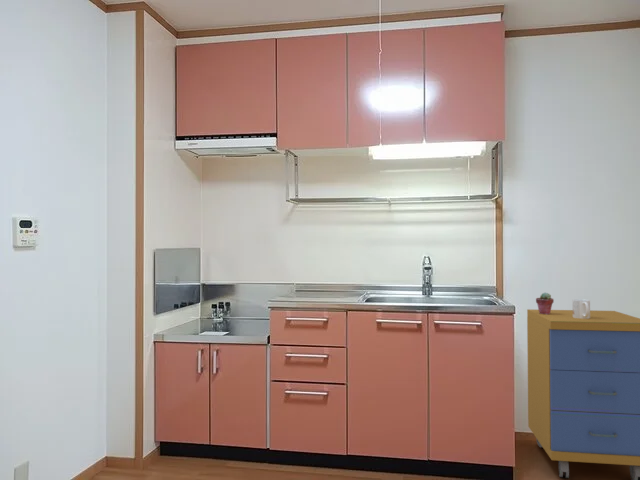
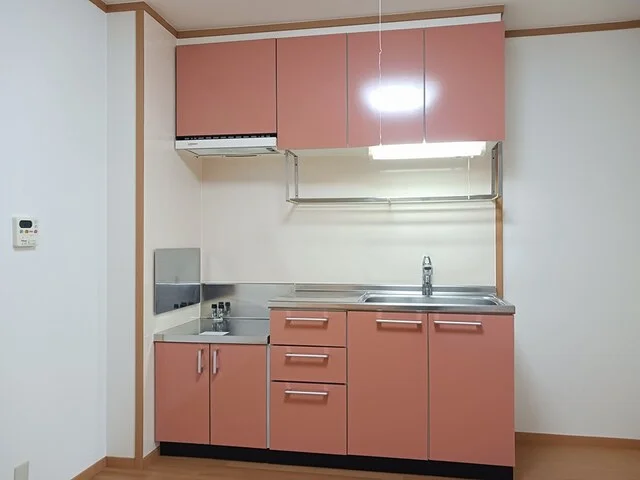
- potted succulent [535,292,555,314]
- storage cabinet [526,308,640,480]
- mug [572,298,591,319]
